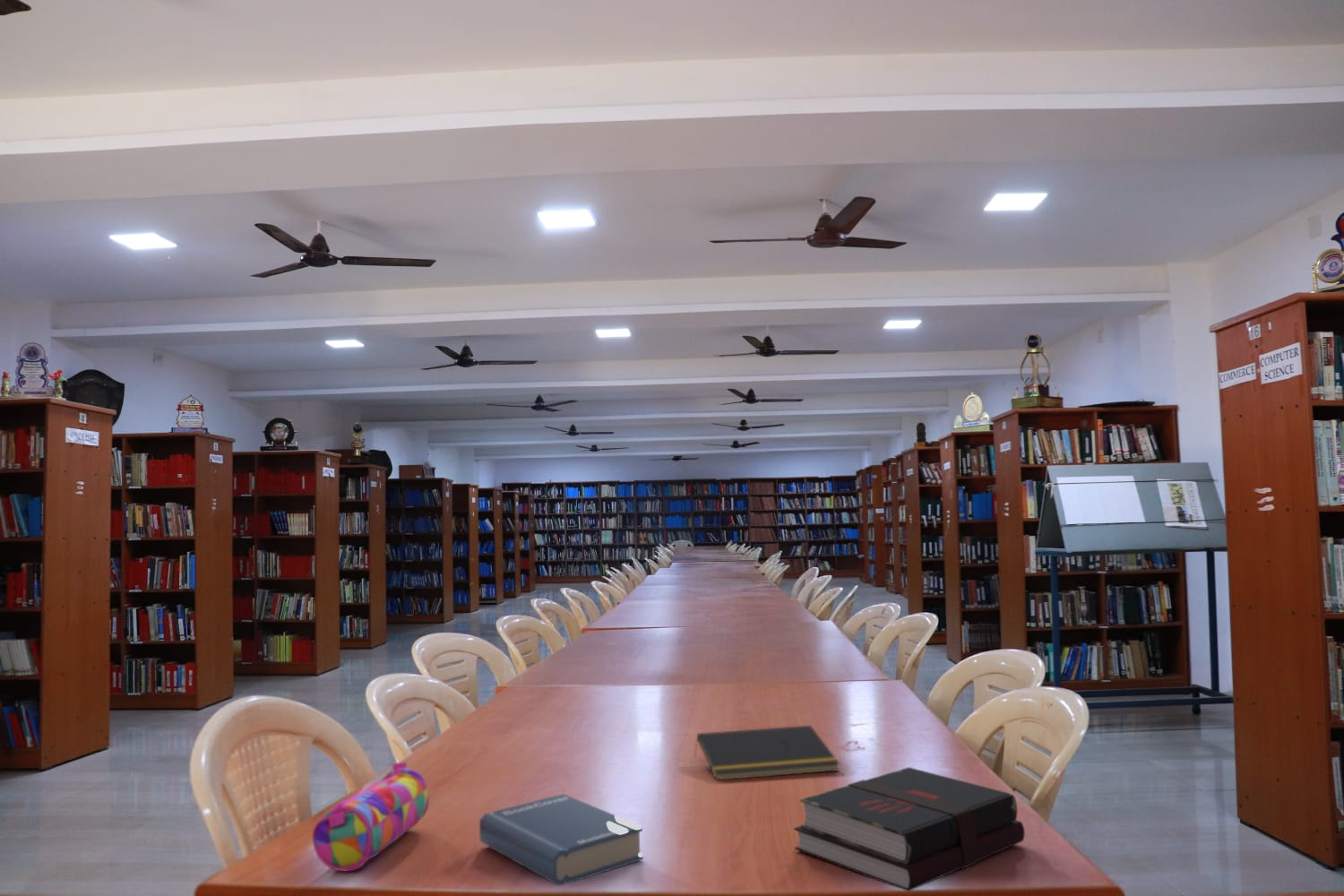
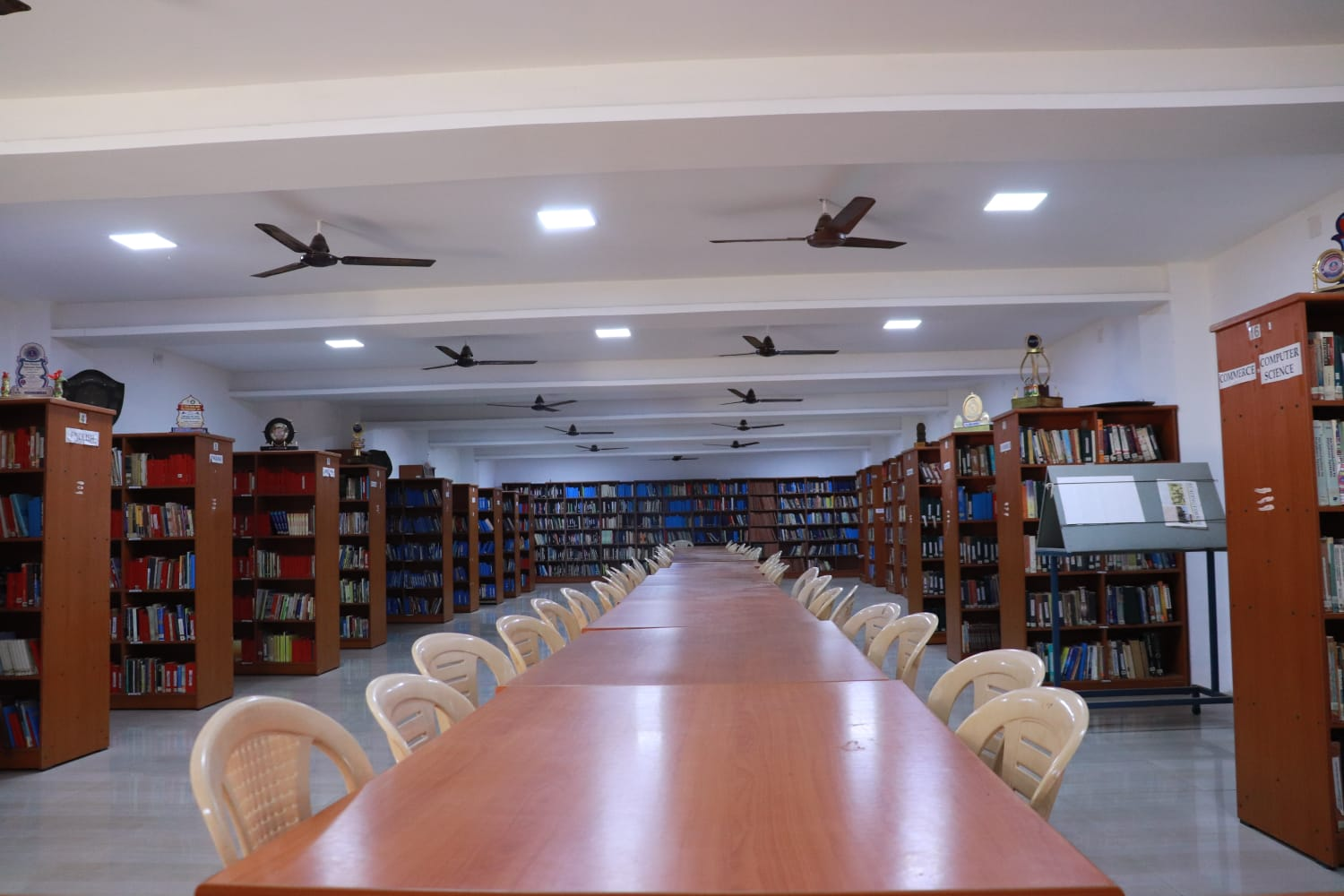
- pencil case [312,762,430,872]
- hardback book [478,793,644,886]
- notepad [694,725,840,781]
- hardback book [793,766,1026,892]
